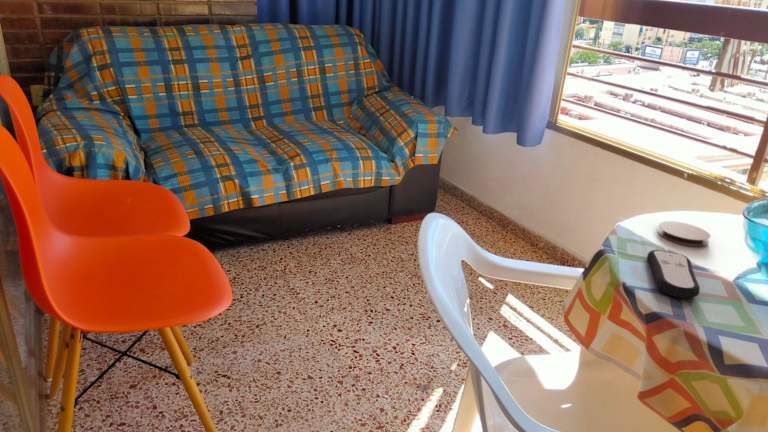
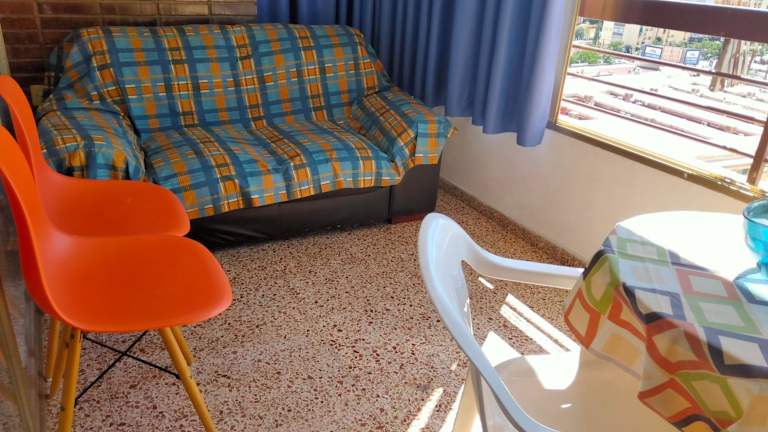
- coaster [656,220,711,247]
- remote control [646,249,701,299]
